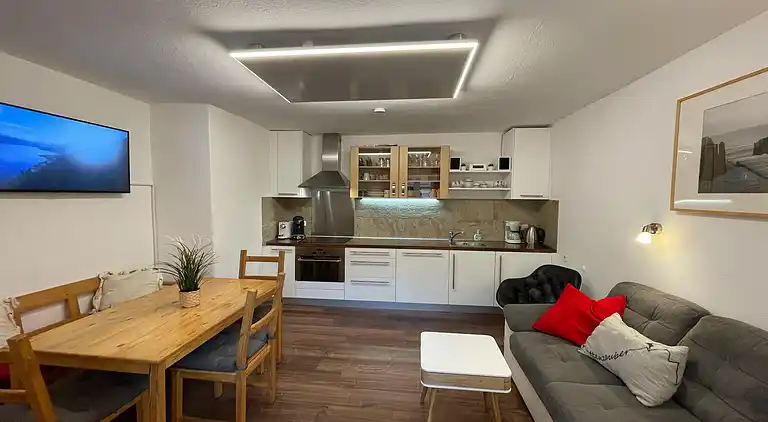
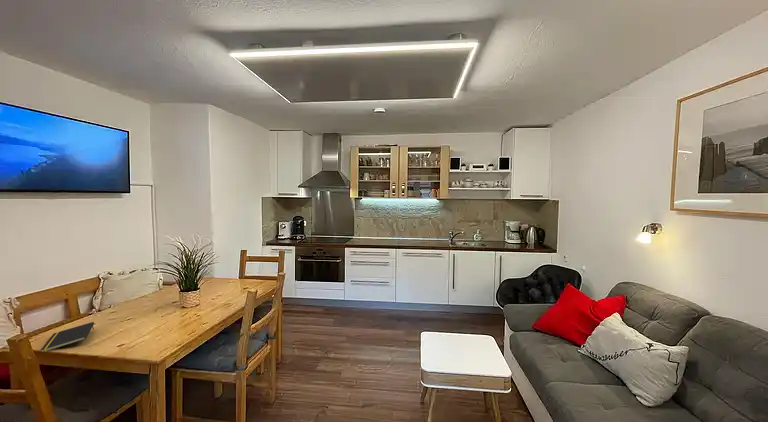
+ notepad [40,321,95,354]
